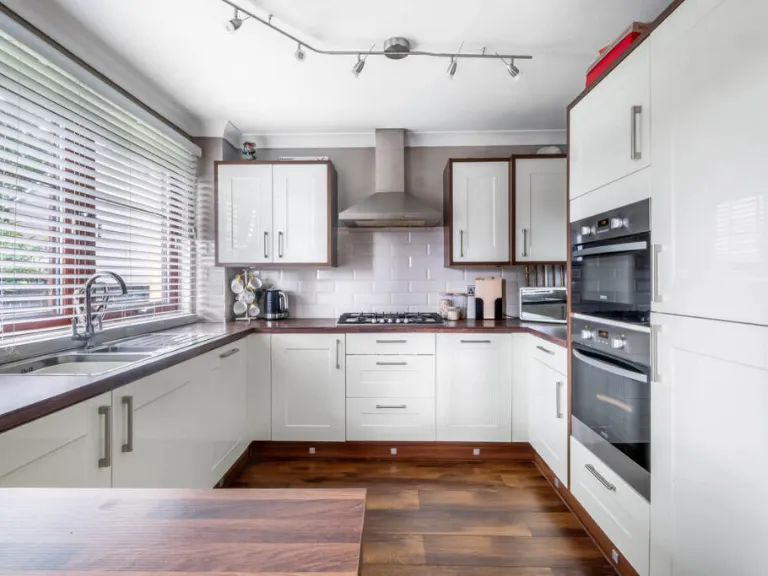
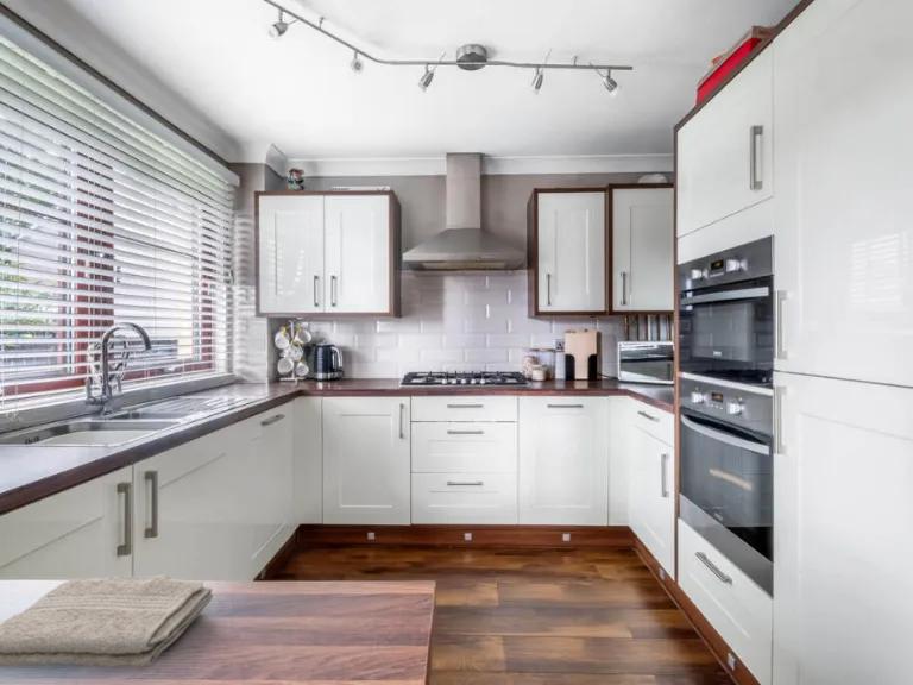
+ washcloth [0,573,214,670]
